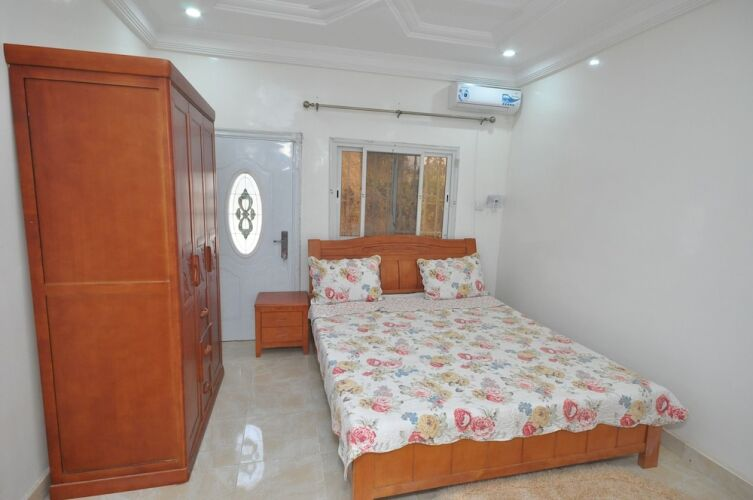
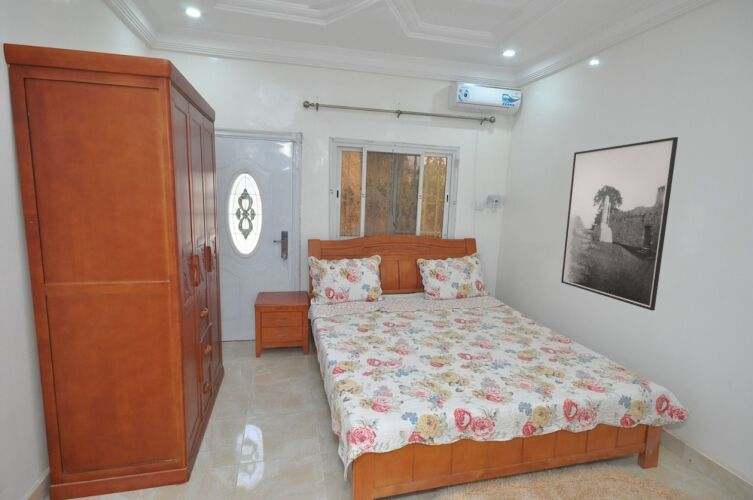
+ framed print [560,136,679,312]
